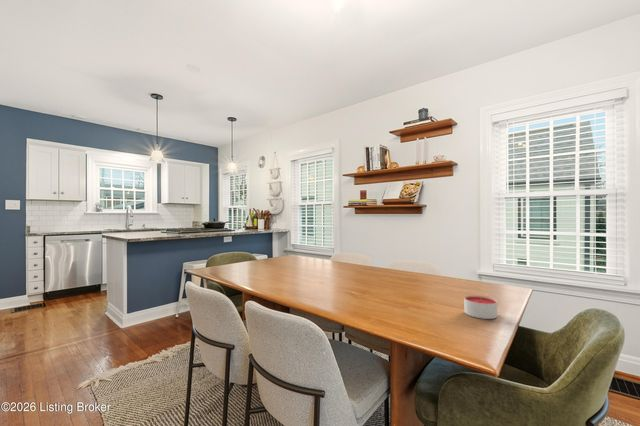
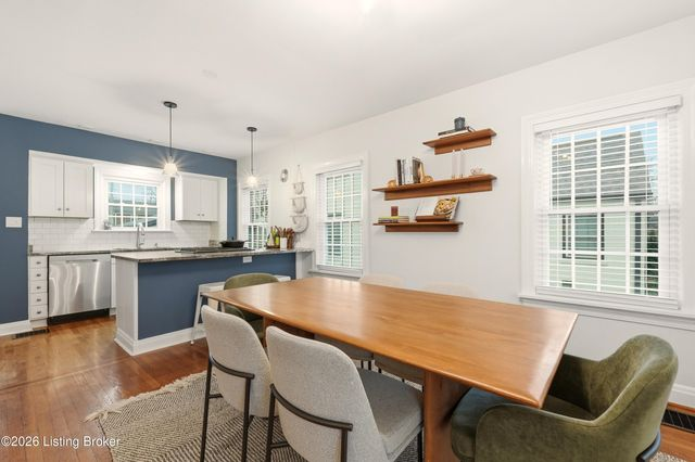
- candle [463,294,498,320]
